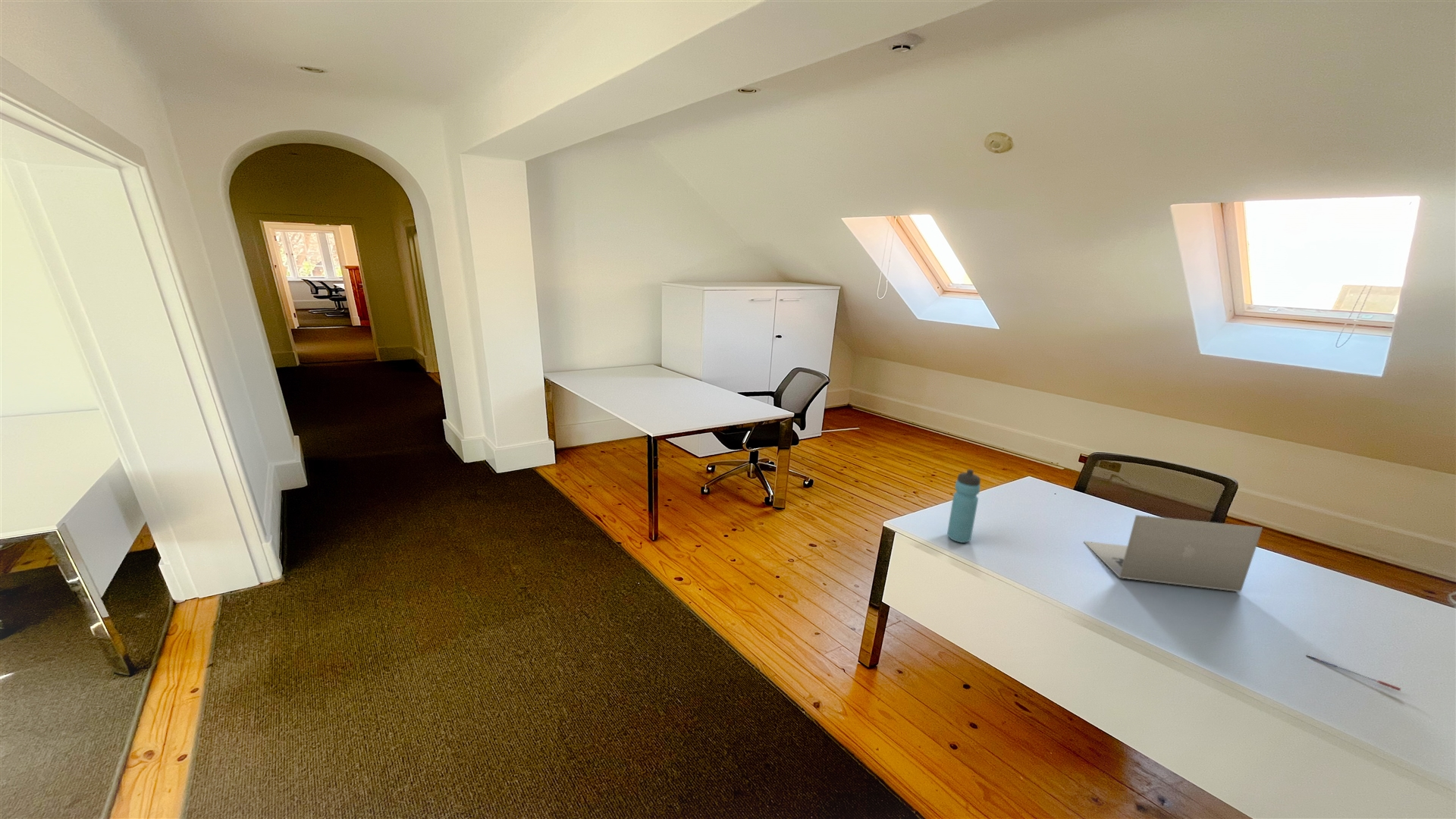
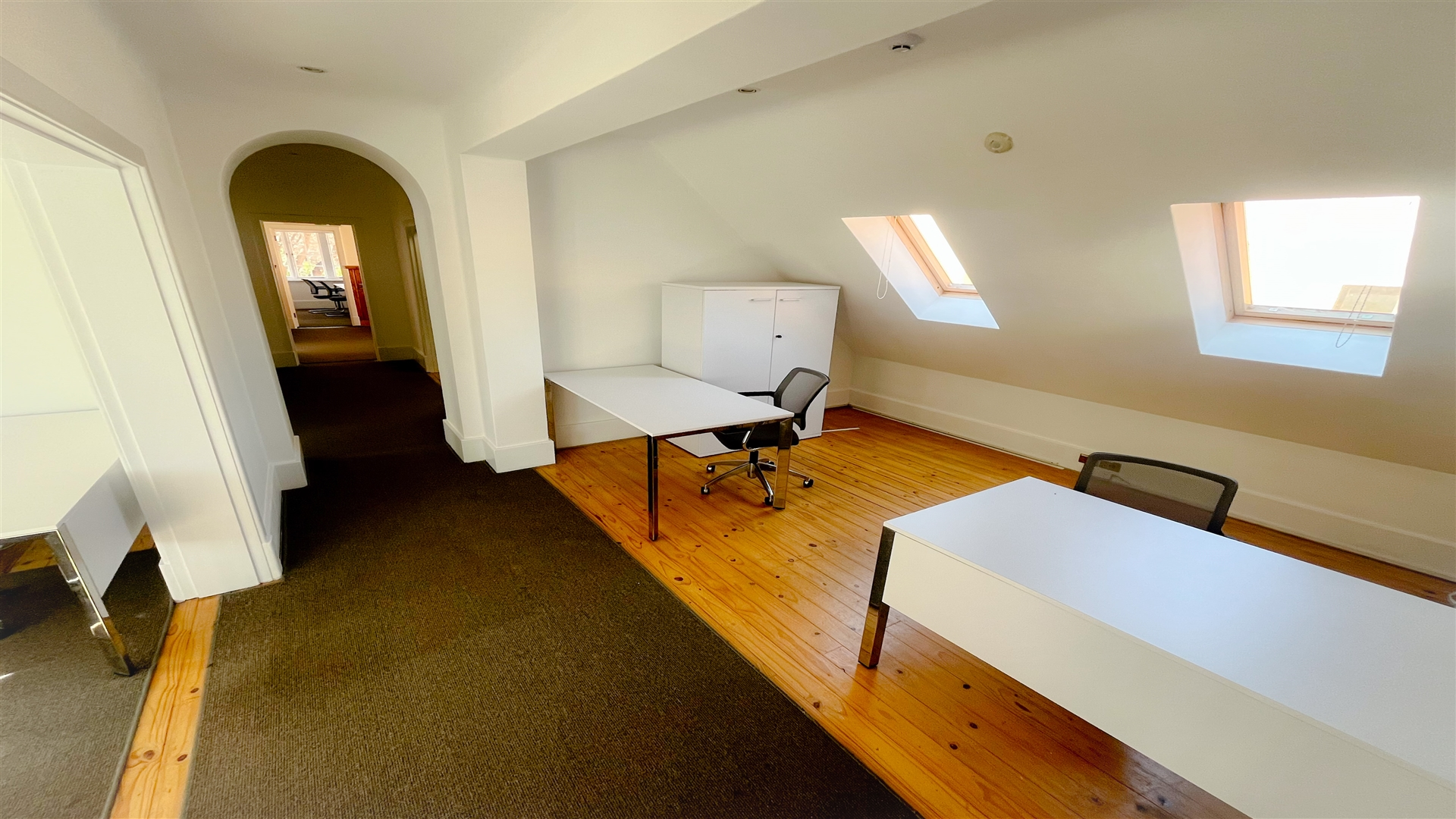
- laptop [1083,514,1263,593]
- water bottle [946,469,981,544]
- pen [1306,654,1401,692]
